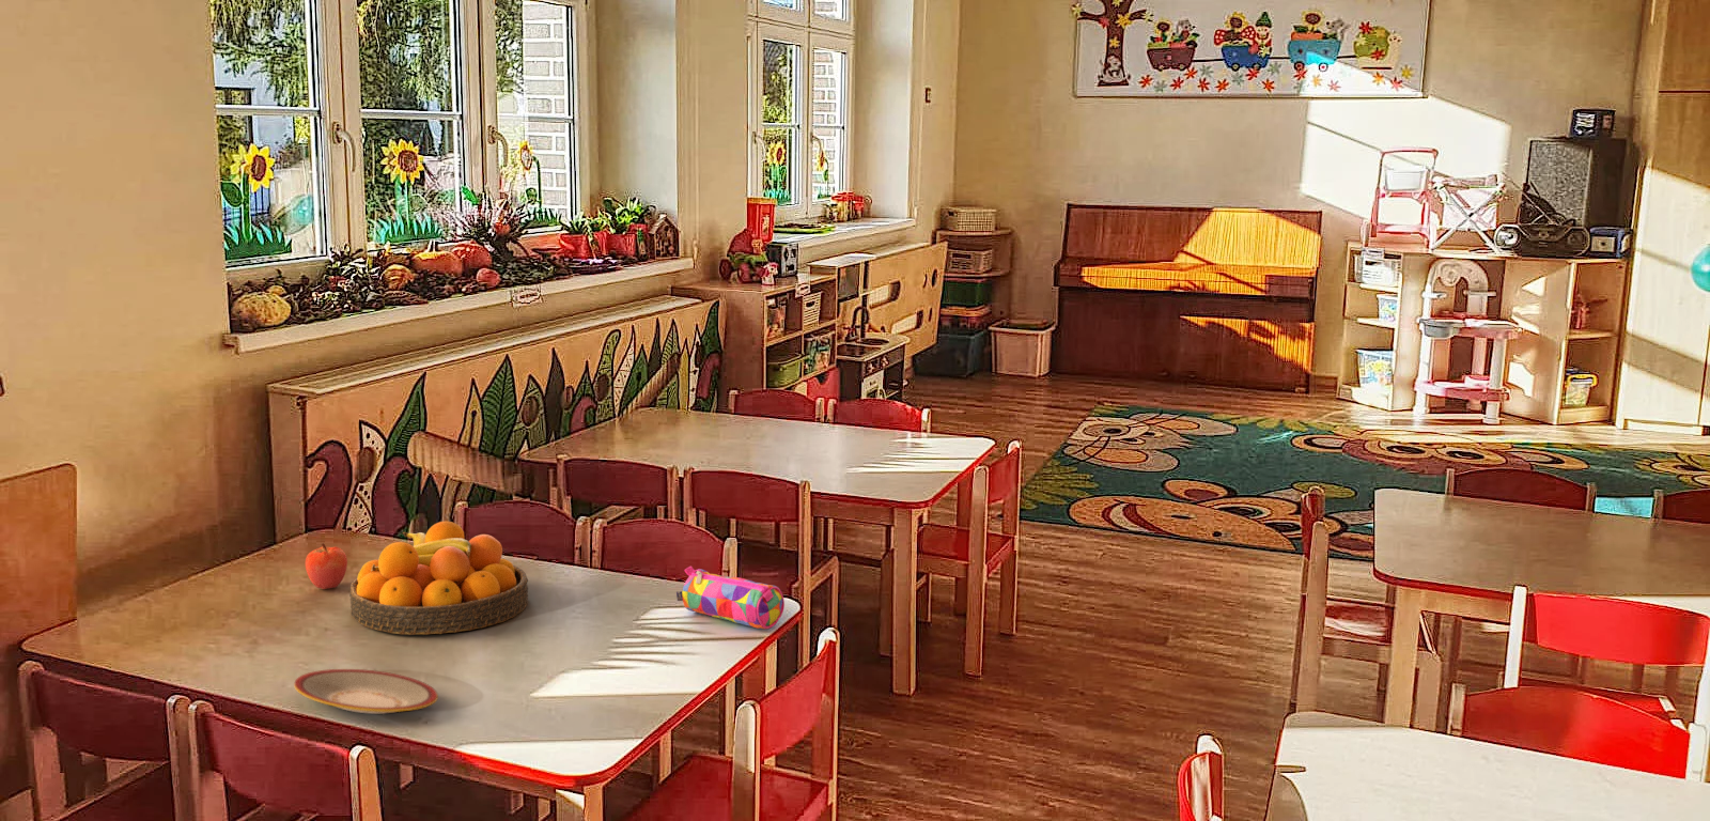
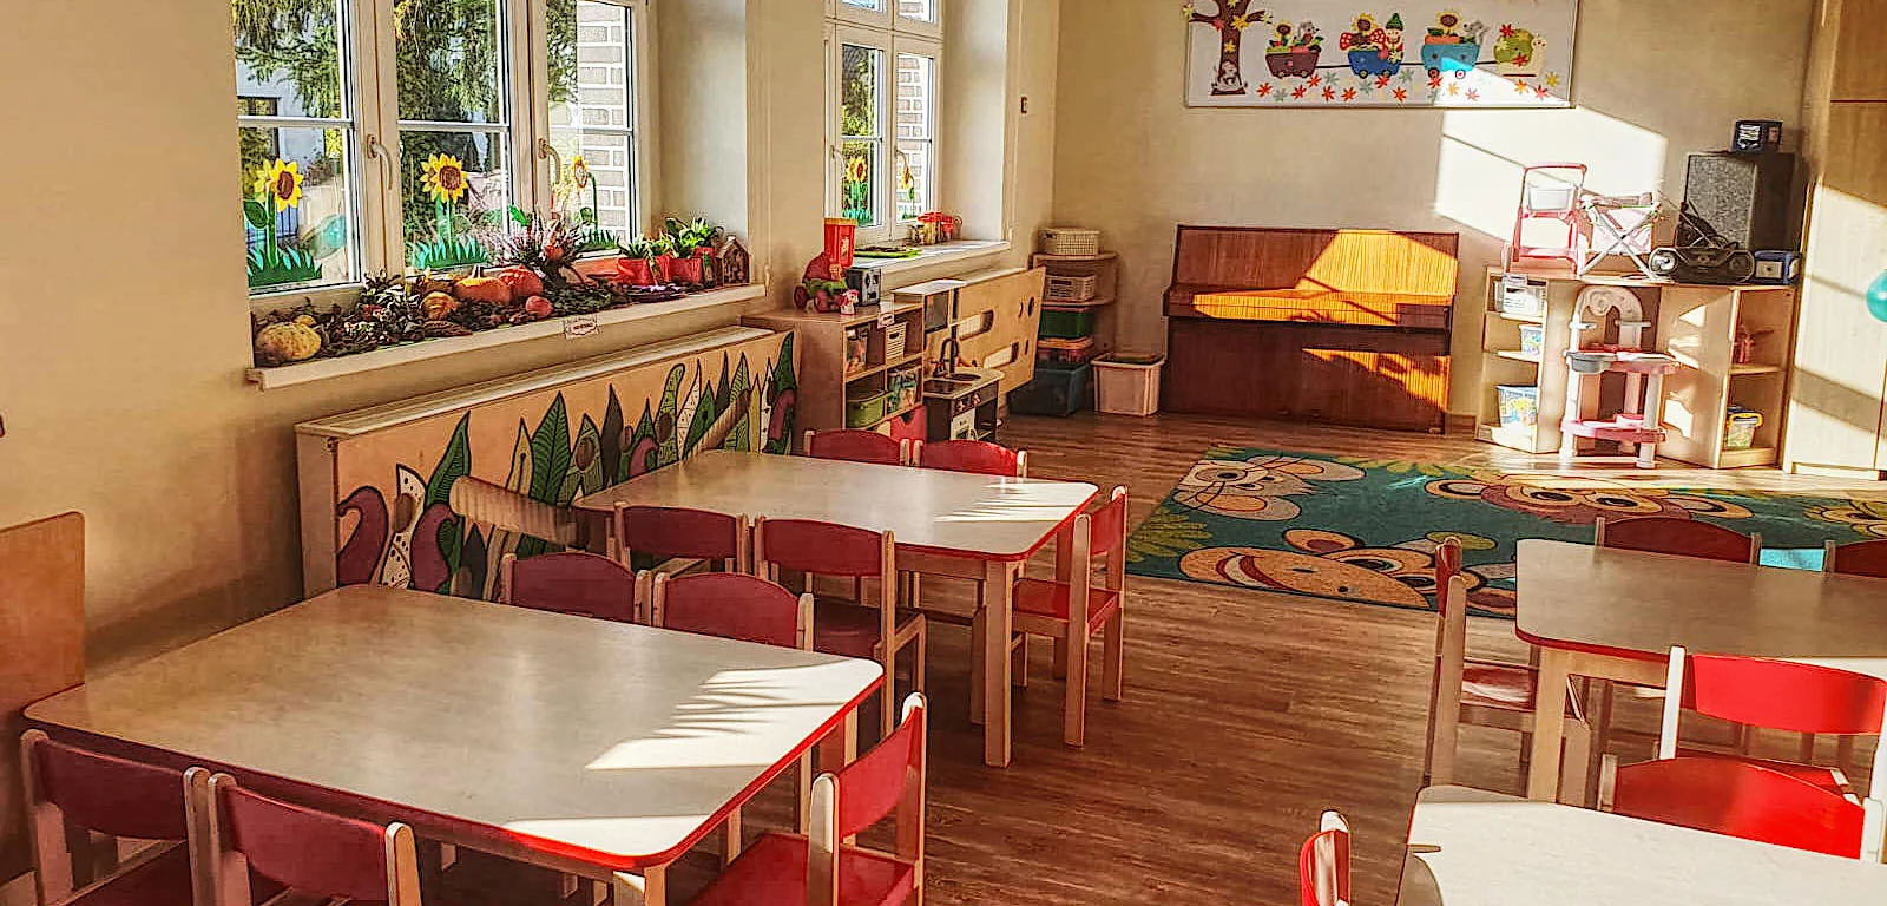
- fruit bowl [348,520,529,636]
- apple [304,542,348,590]
- pencil case [675,566,785,629]
- plate [293,668,439,715]
